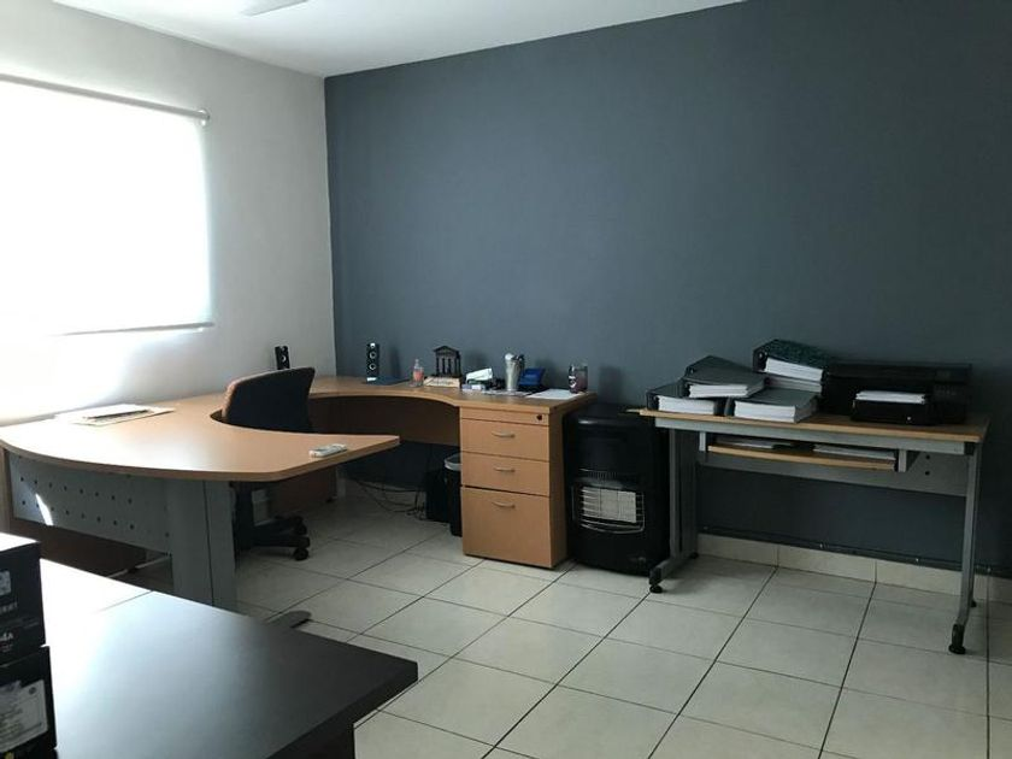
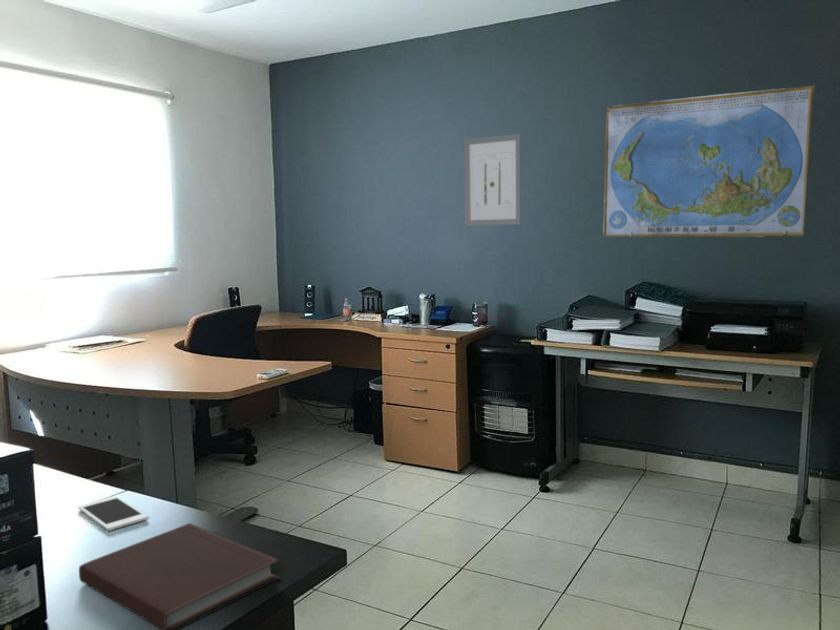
+ world map [602,85,816,238]
+ cell phone [78,495,149,532]
+ notebook [78,522,282,630]
+ wall art [463,133,522,227]
